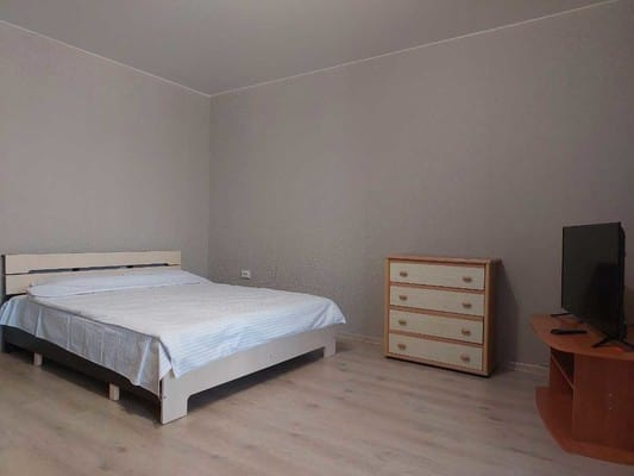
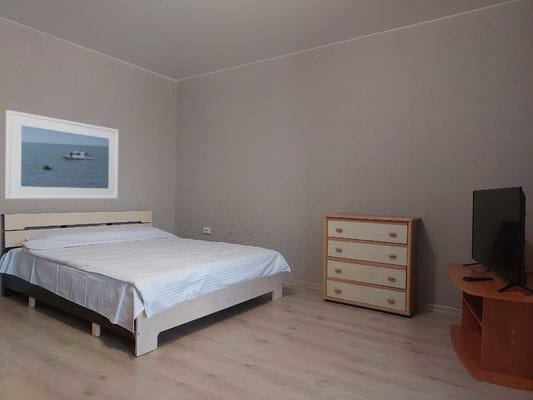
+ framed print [5,109,120,200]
